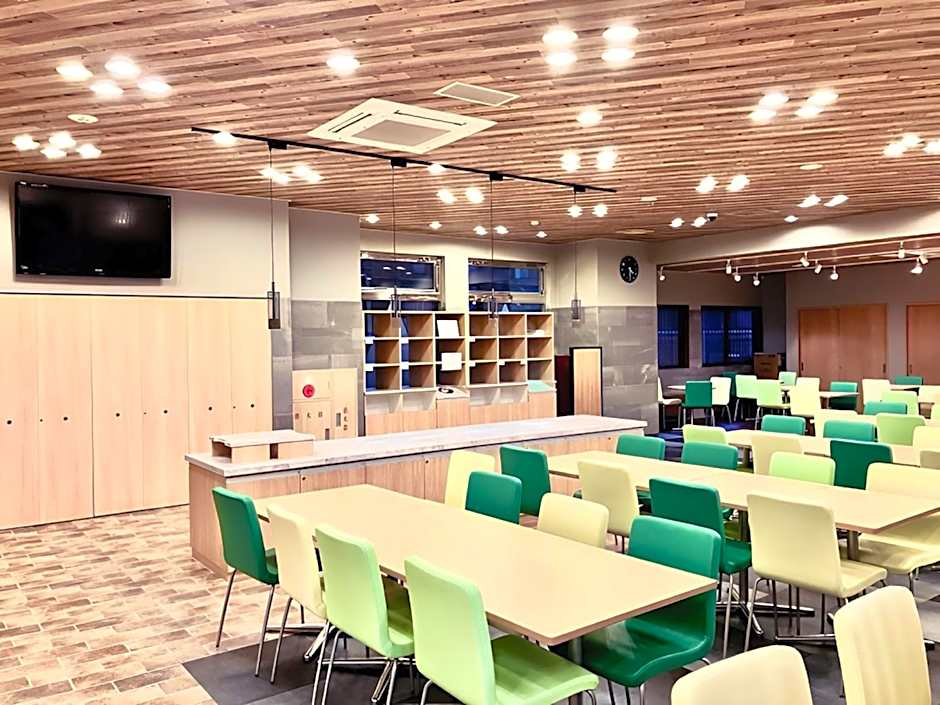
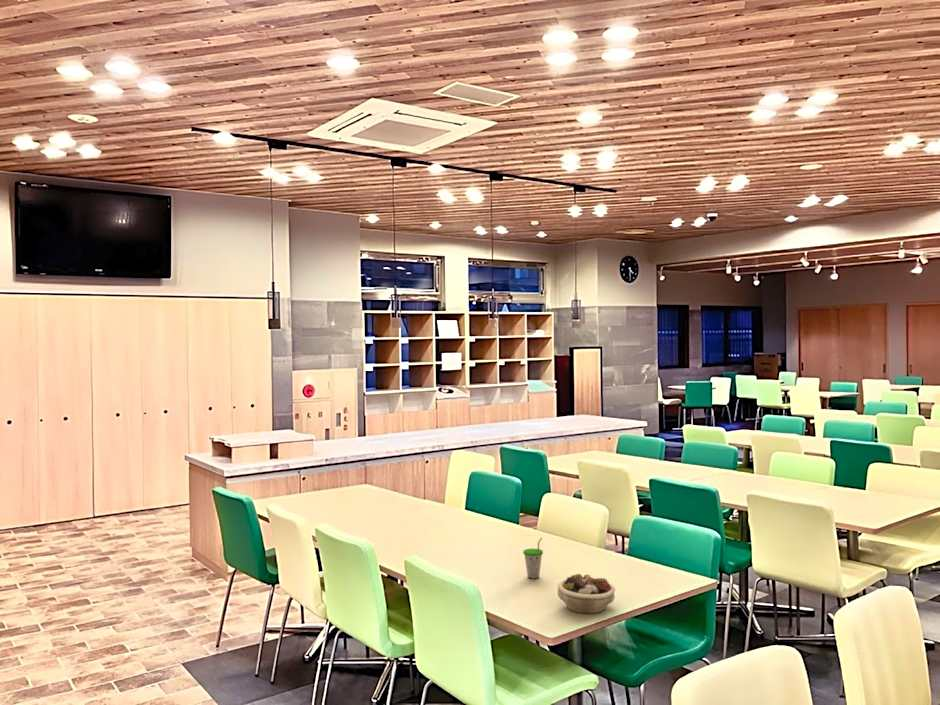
+ succulent planter [557,573,616,614]
+ cup [522,537,544,580]
